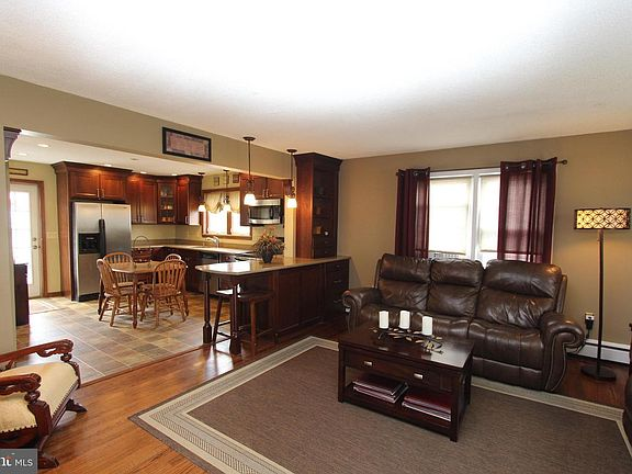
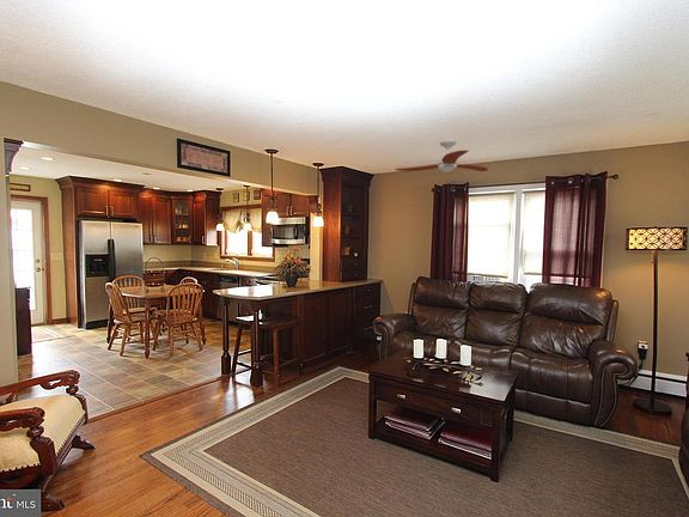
+ ceiling fan [394,139,489,174]
